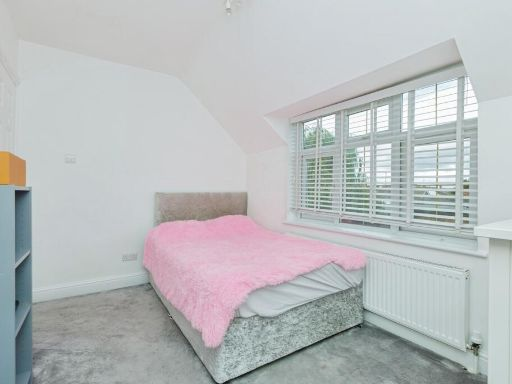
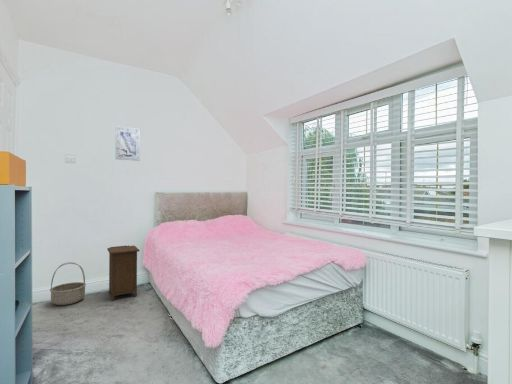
+ nightstand [106,244,140,301]
+ basket [49,261,87,306]
+ wall art [115,126,141,162]
